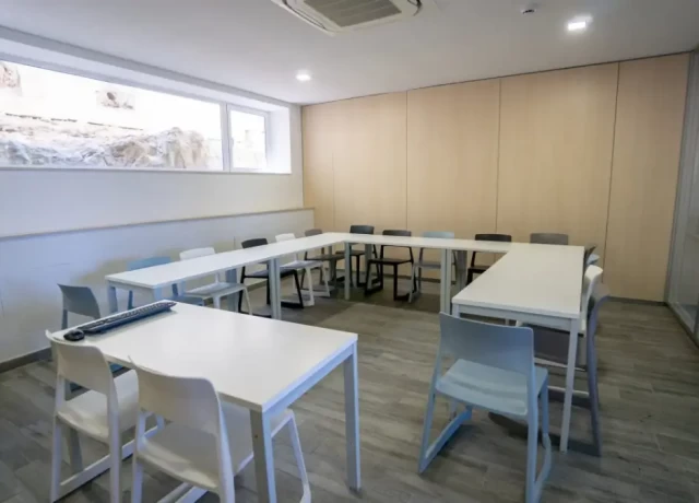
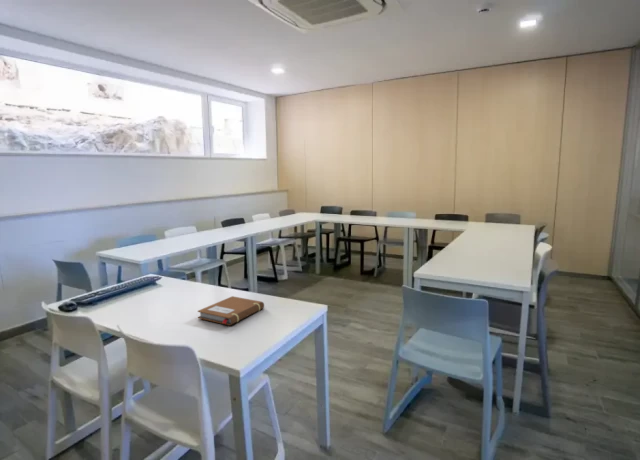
+ notebook [197,295,265,326]
